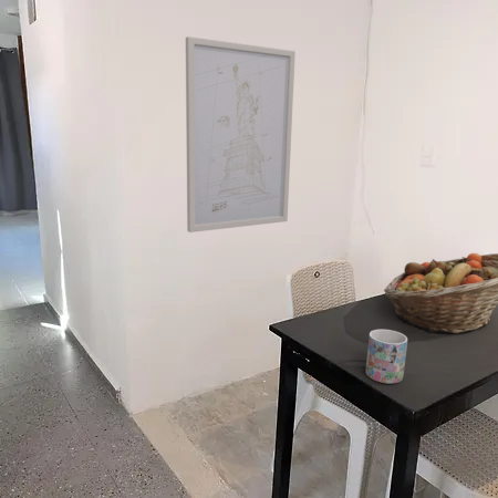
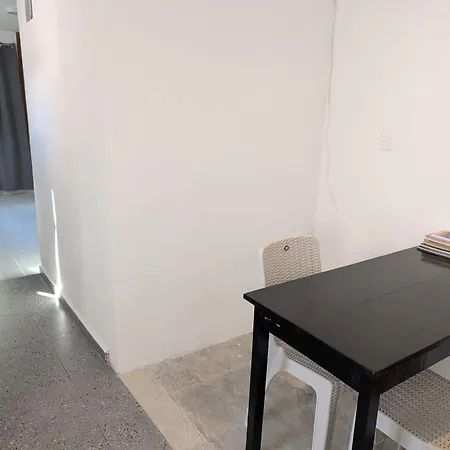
- wall art [185,35,297,234]
- fruit basket [383,252,498,334]
- mug [365,329,408,384]
